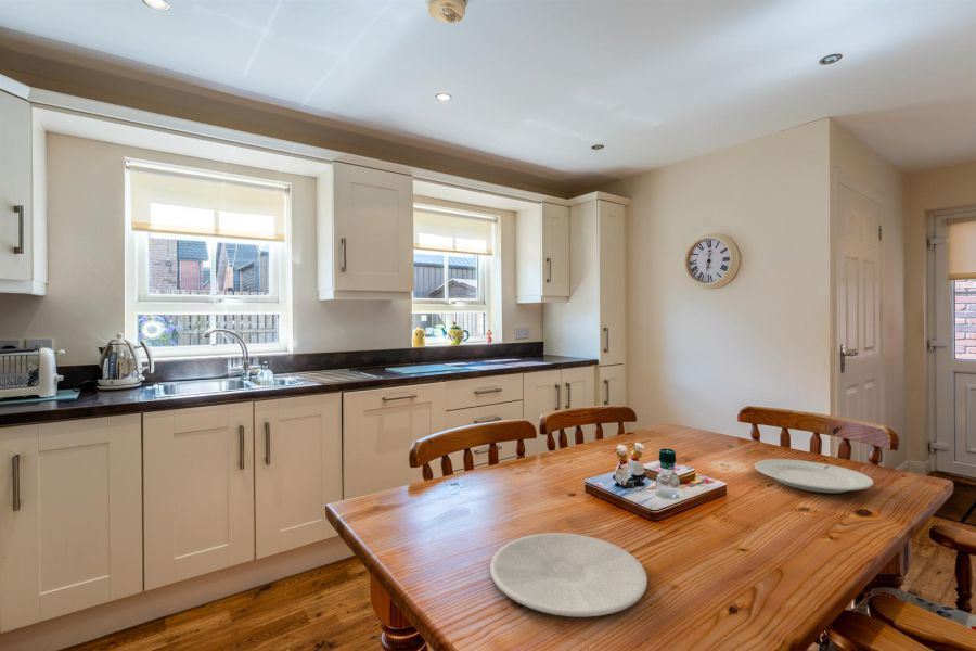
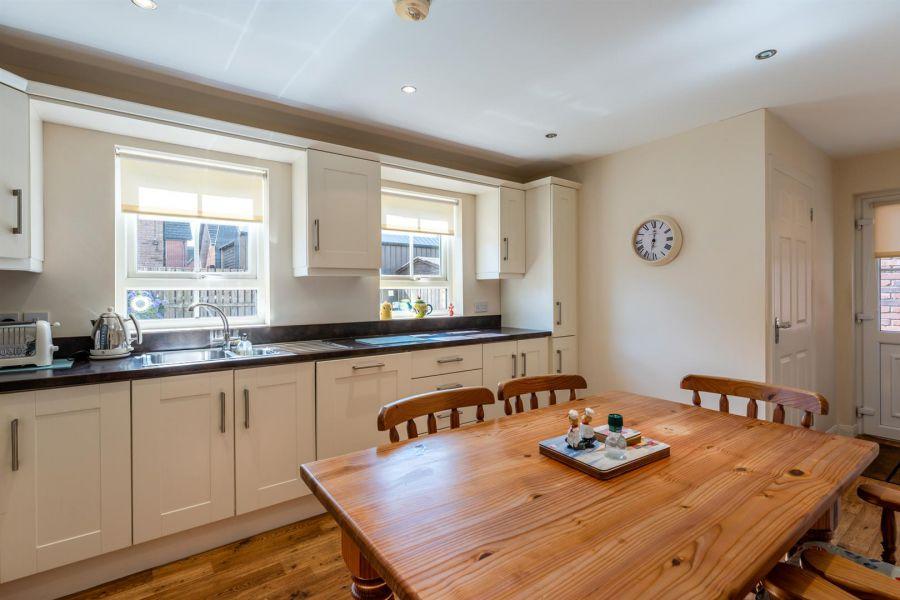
- plate [489,532,648,618]
- chinaware [754,458,875,494]
